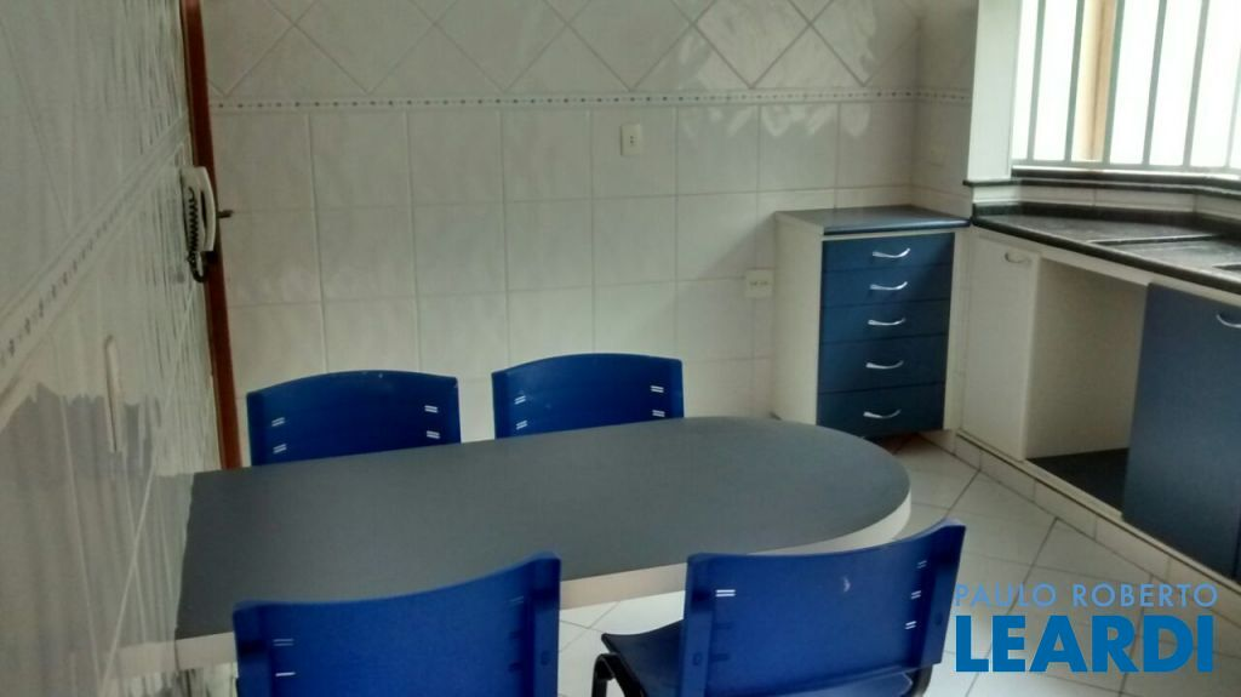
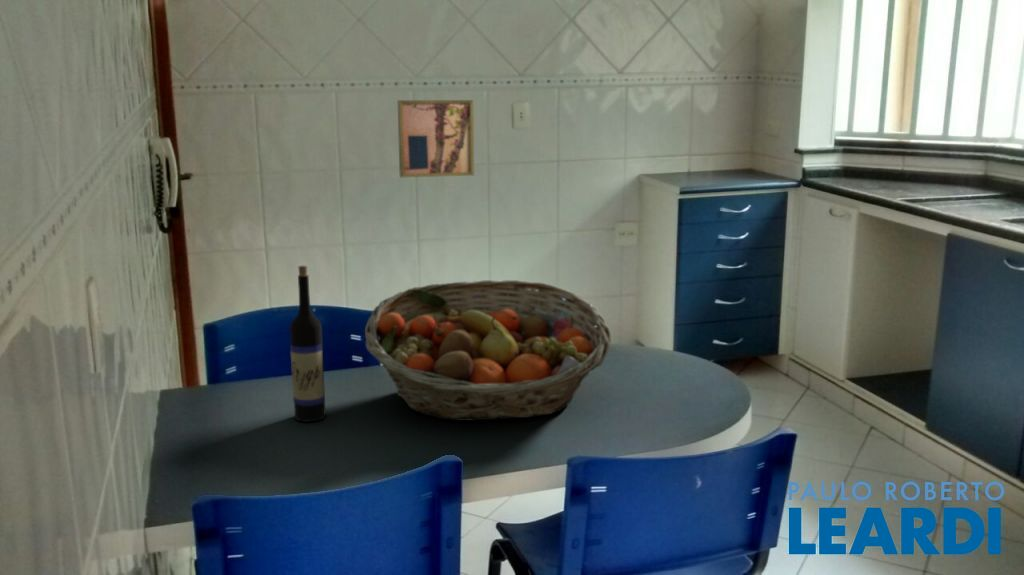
+ fruit basket [364,279,612,422]
+ wine bottle [289,265,327,423]
+ wall art [397,99,475,178]
